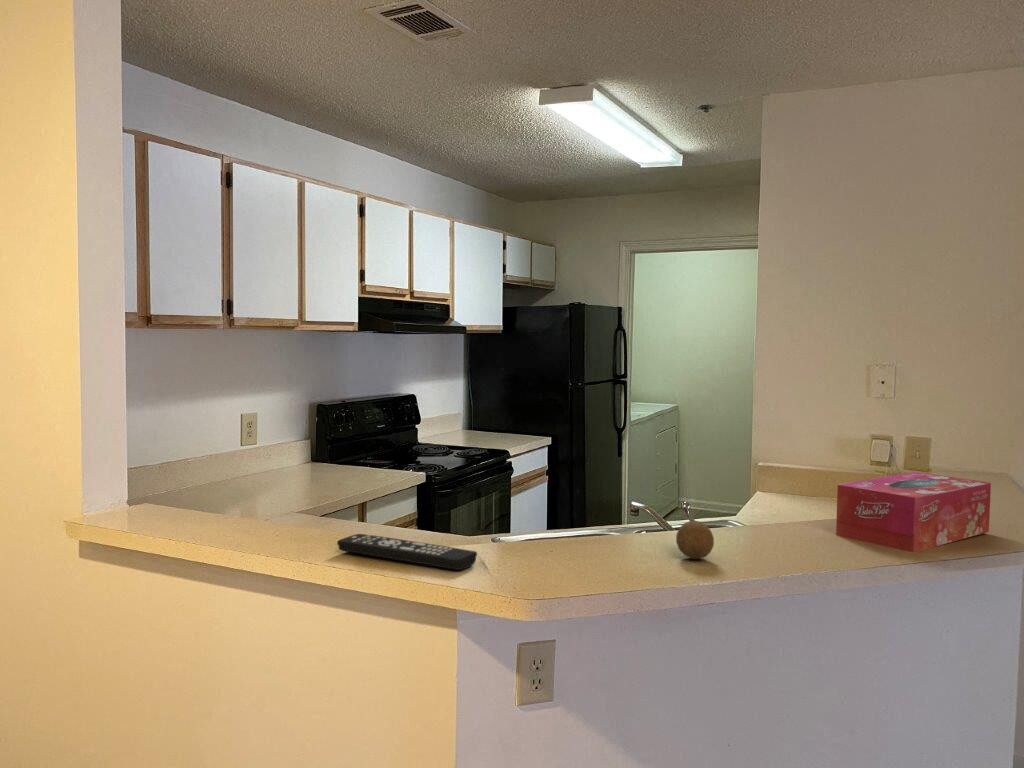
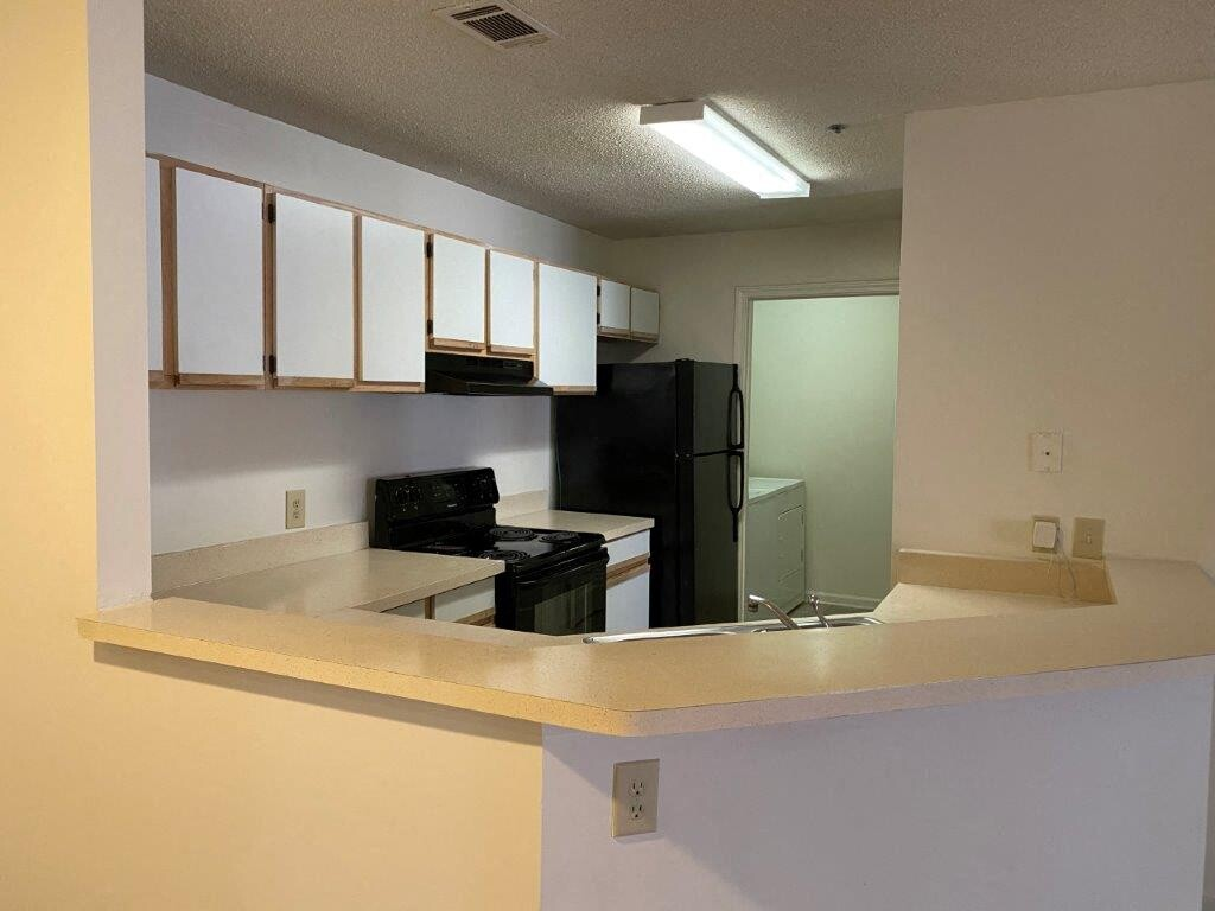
- remote control [336,533,478,571]
- fruit [675,520,715,560]
- tissue box [835,471,992,553]
